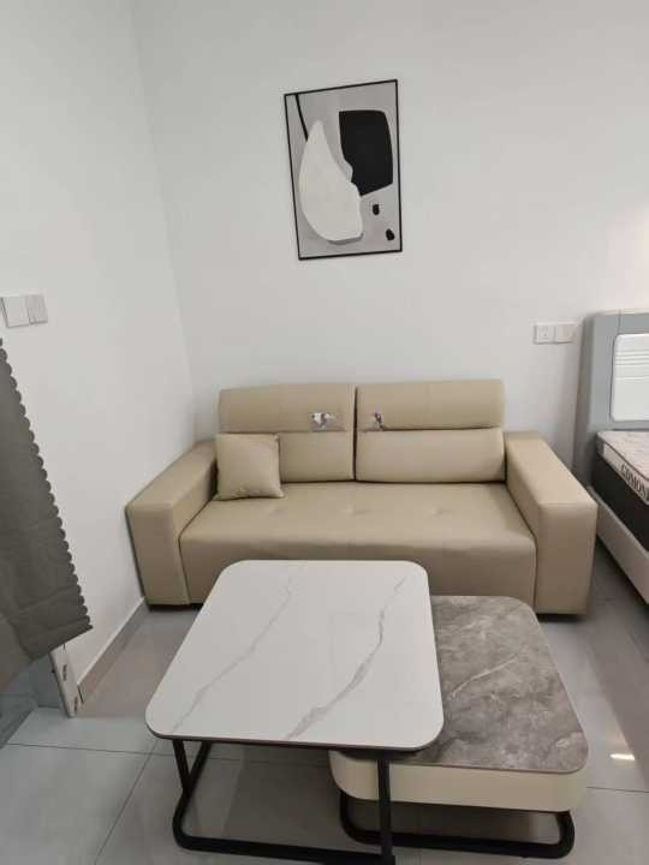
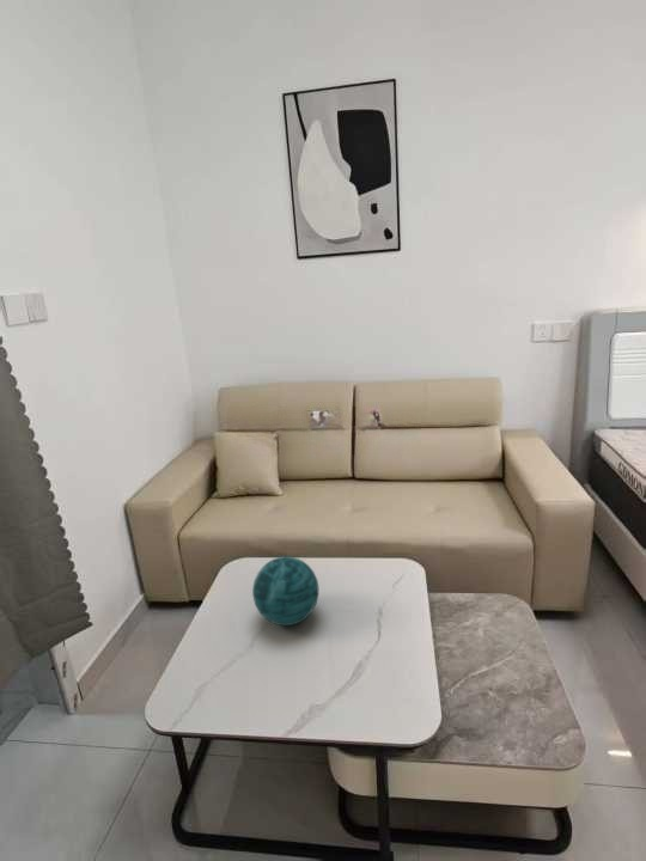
+ decorative orb [251,555,319,627]
